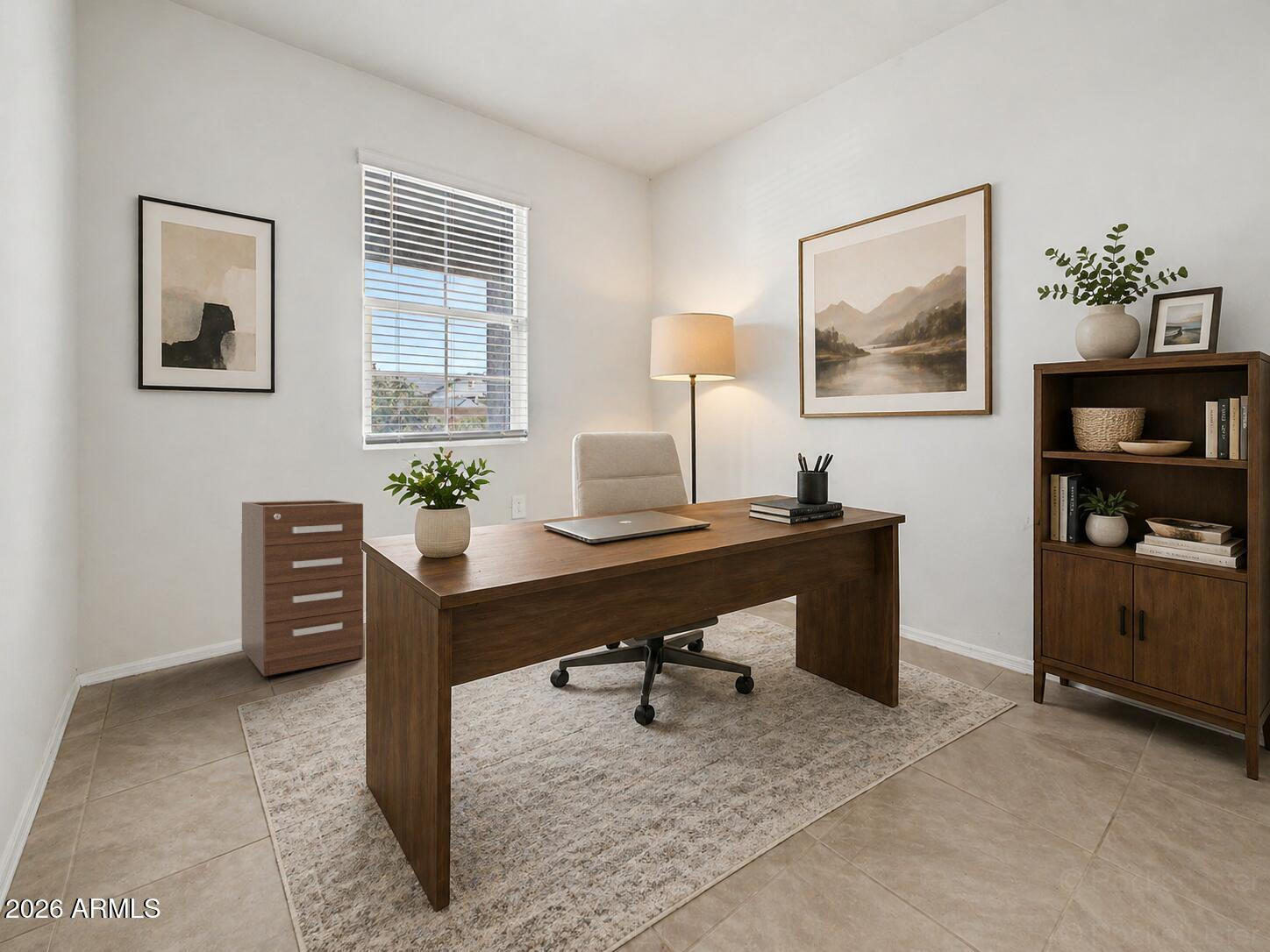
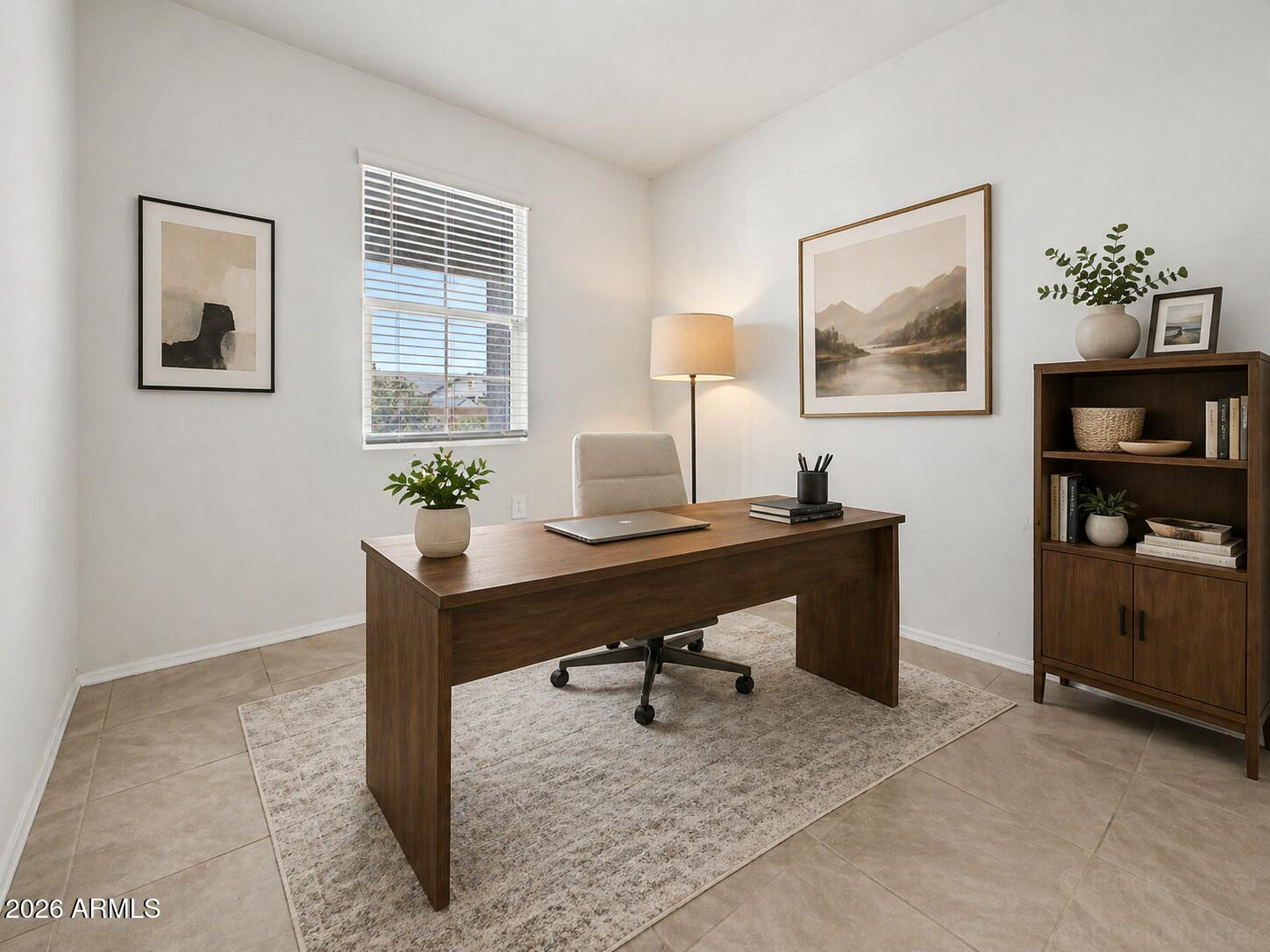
- filing cabinet [240,499,364,677]
